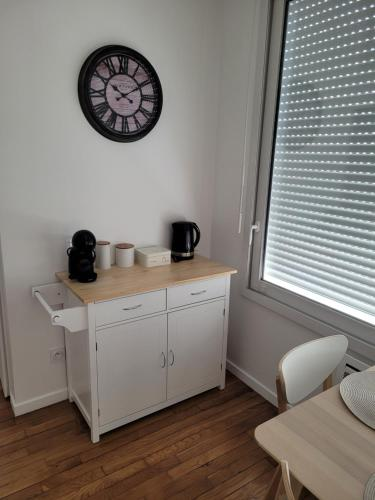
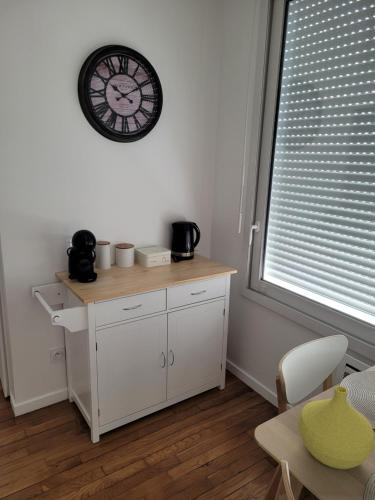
+ vase [298,385,375,470]
